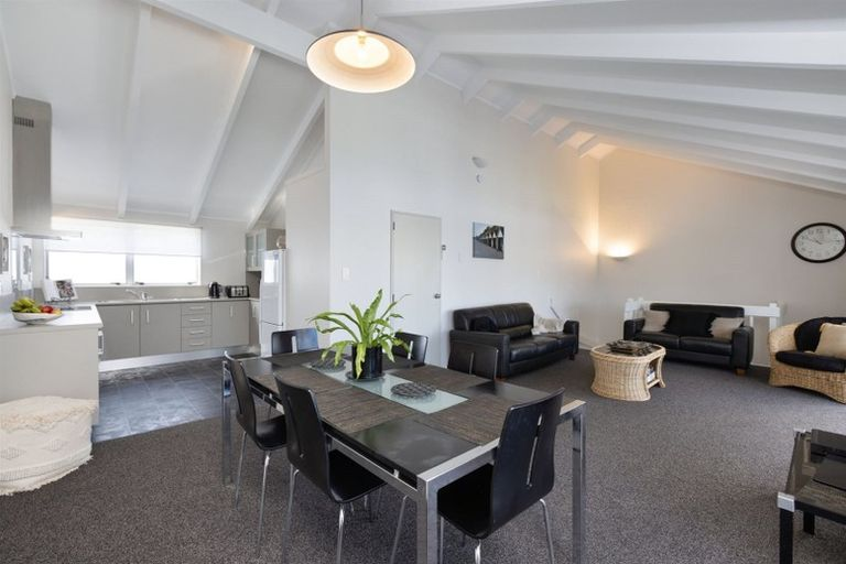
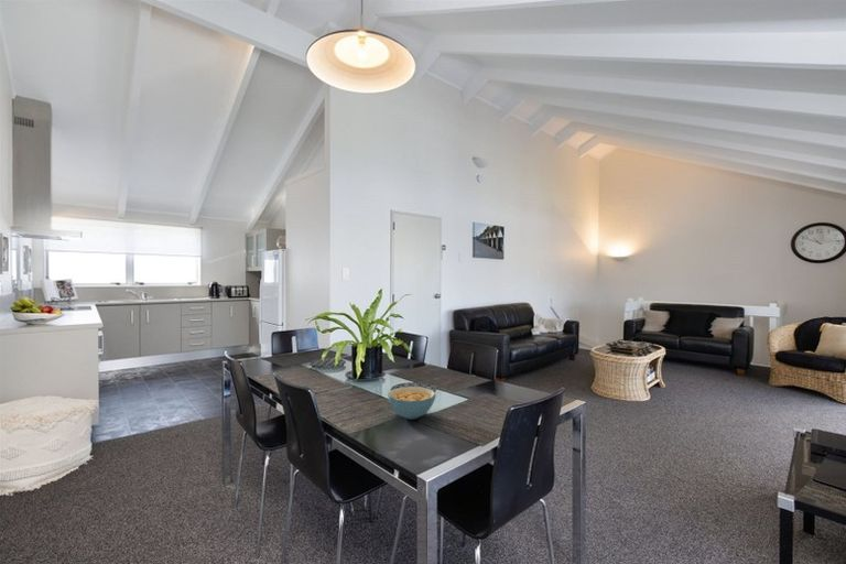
+ cereal bowl [387,386,436,421]
